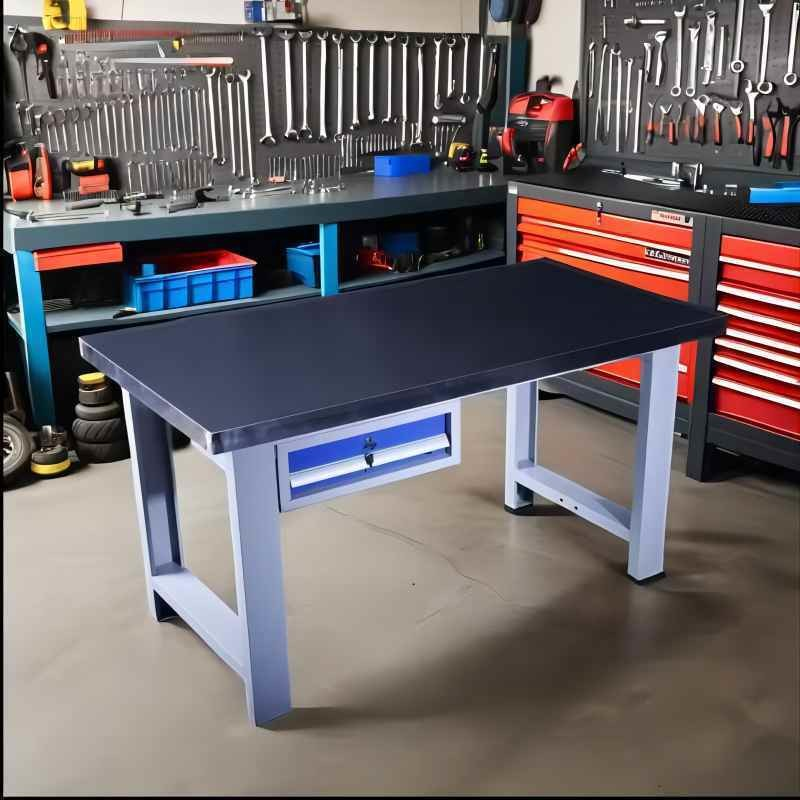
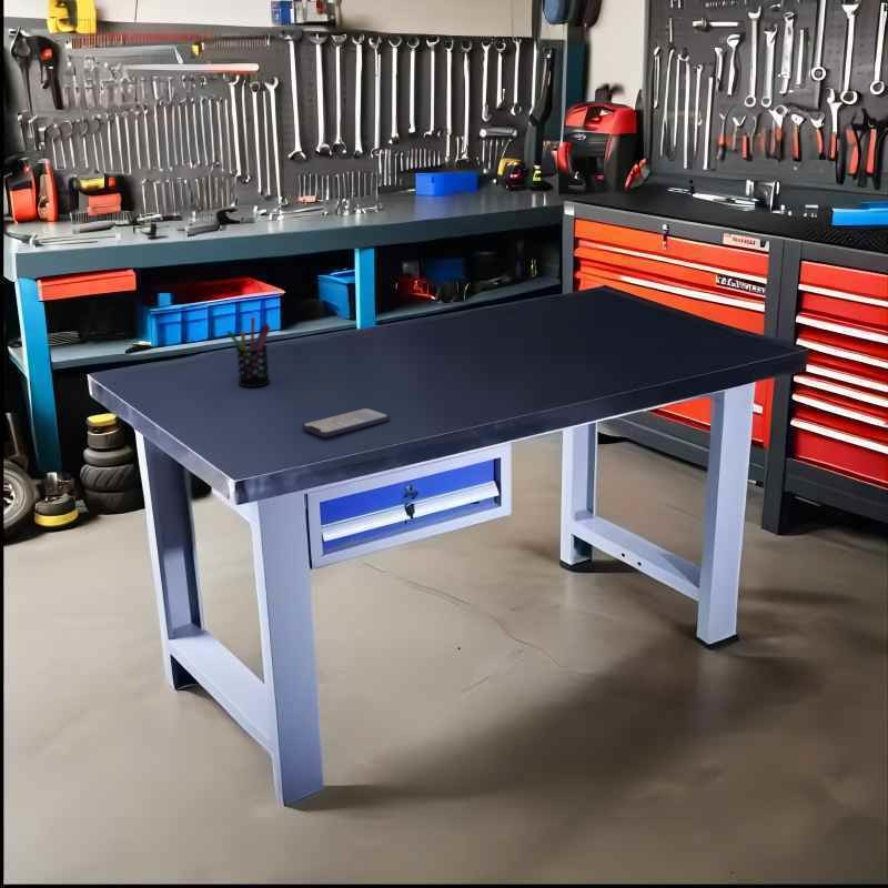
+ smartphone [301,407,391,437]
+ pen holder [225,316,272,387]
